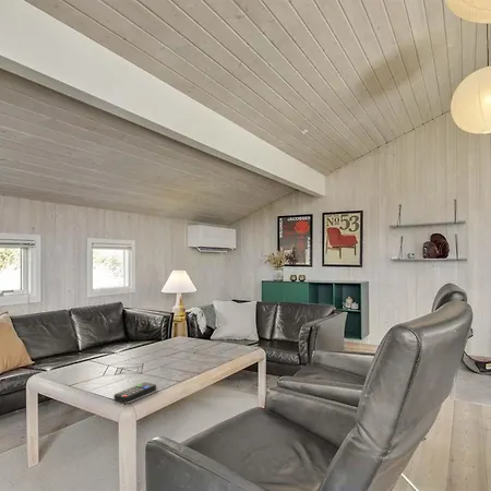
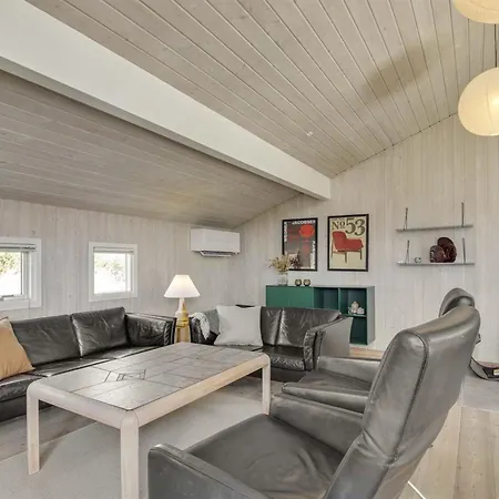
- remote control [113,381,157,404]
